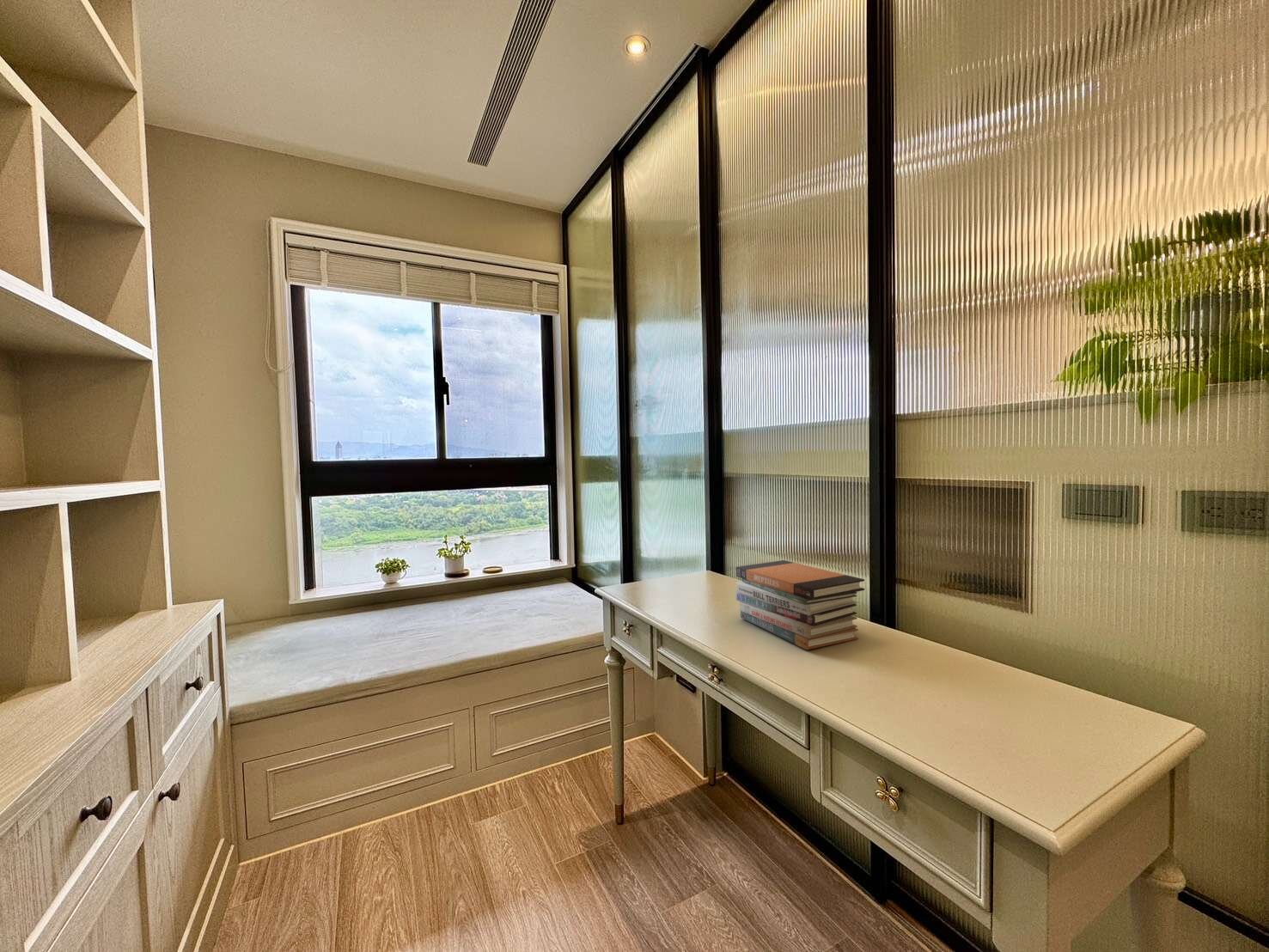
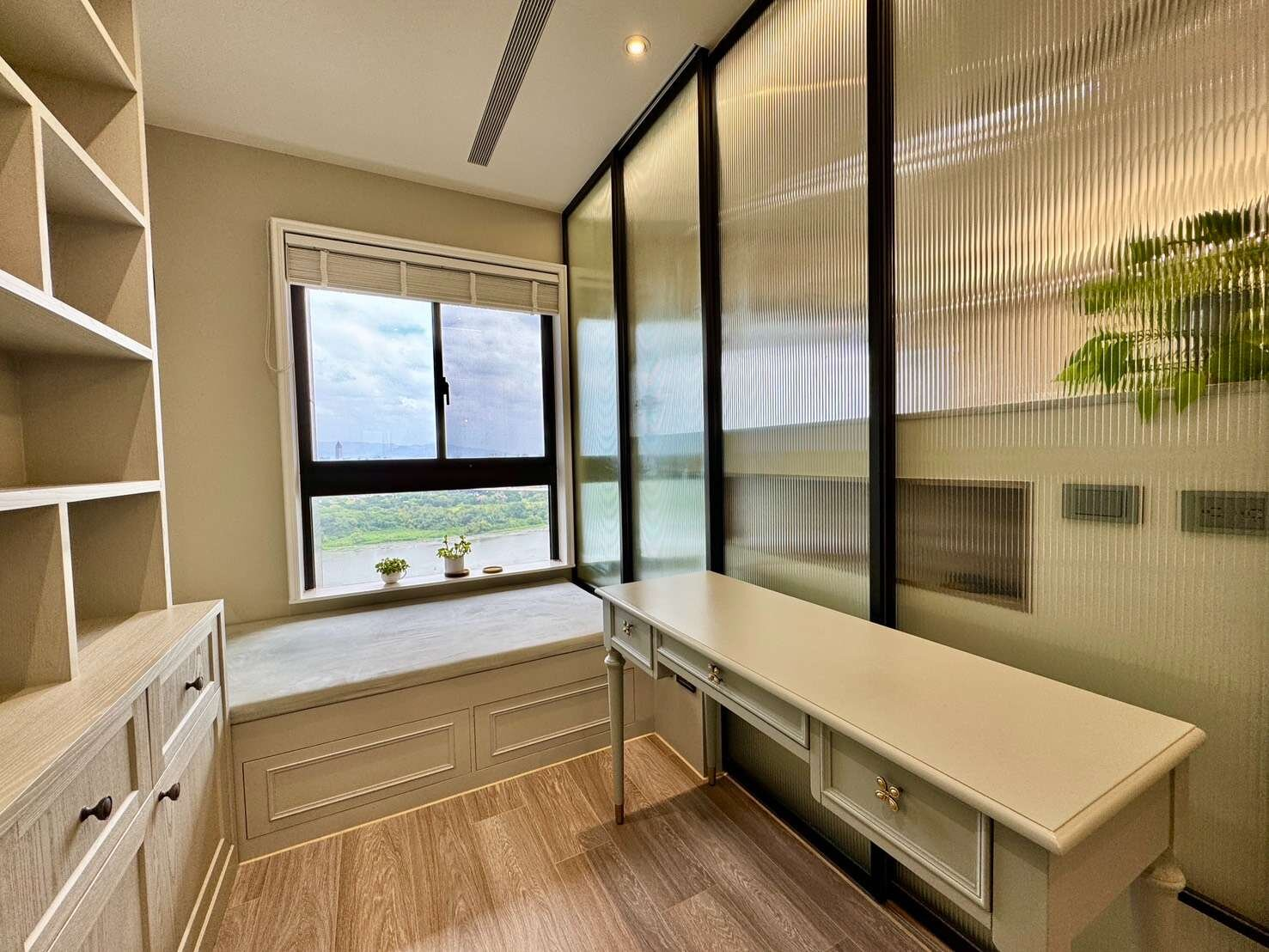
- book stack [735,559,865,650]
